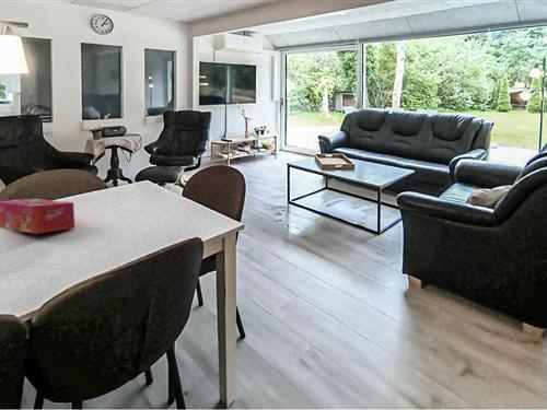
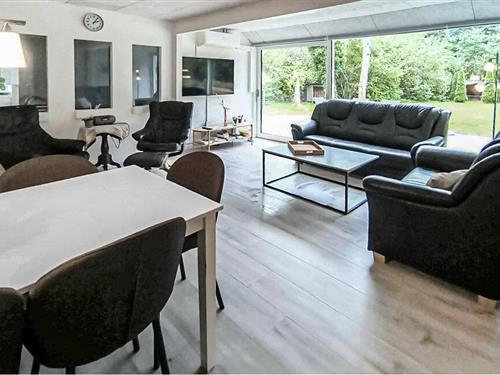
- tissue box [0,198,75,235]
